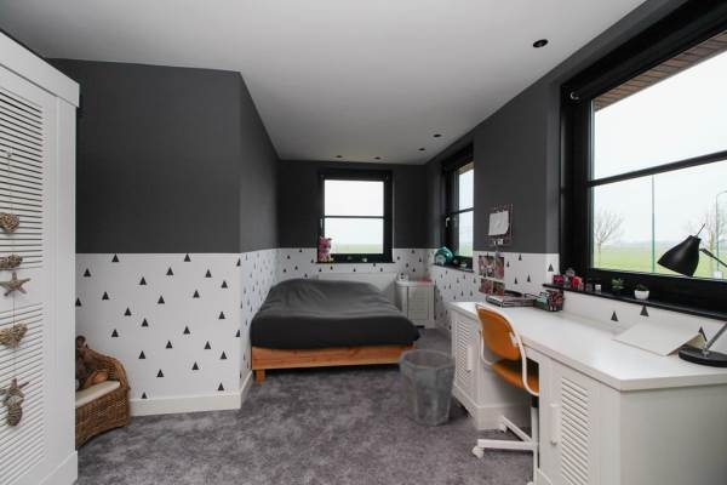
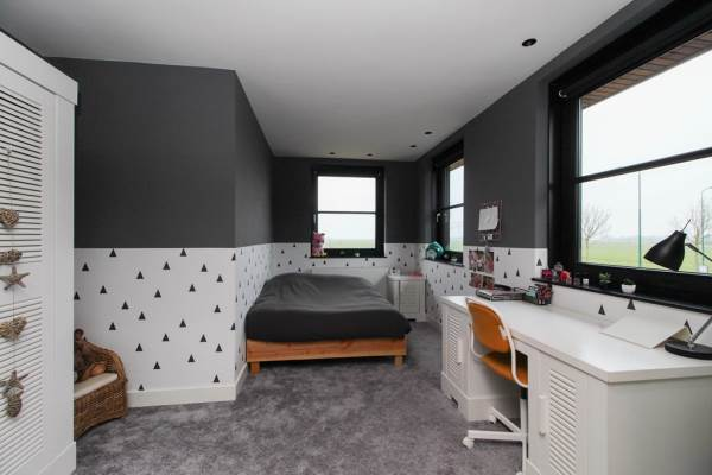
- waste bin [397,348,457,427]
